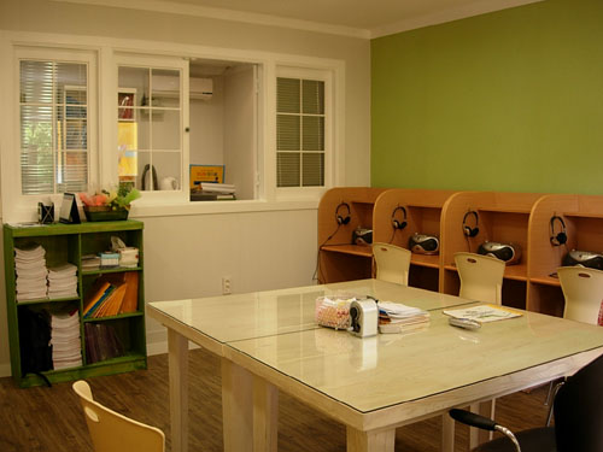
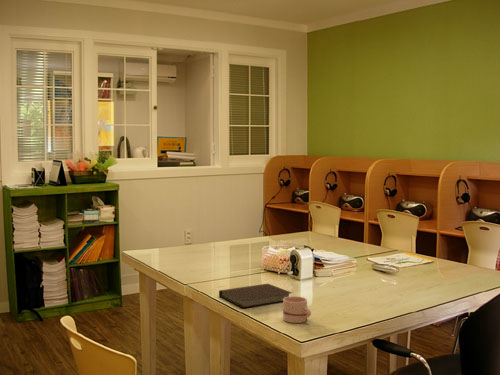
+ notebook [218,283,293,309]
+ mug [282,295,312,324]
